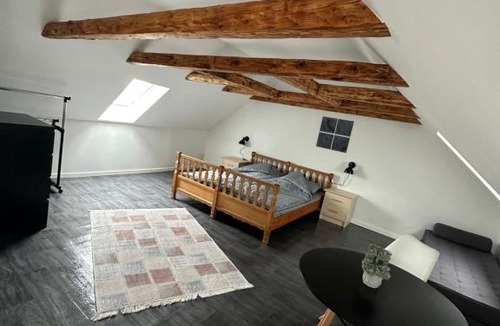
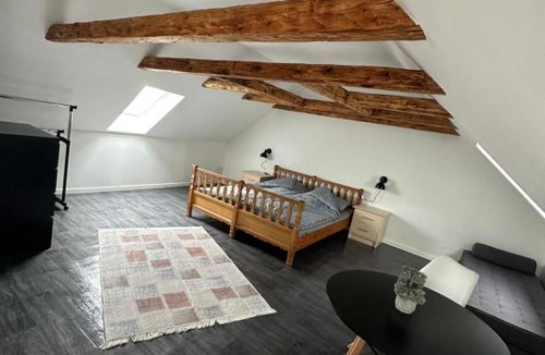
- wall art [315,115,355,154]
